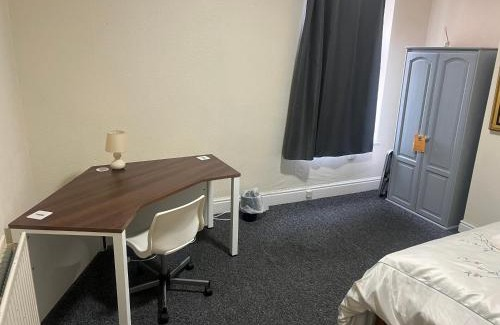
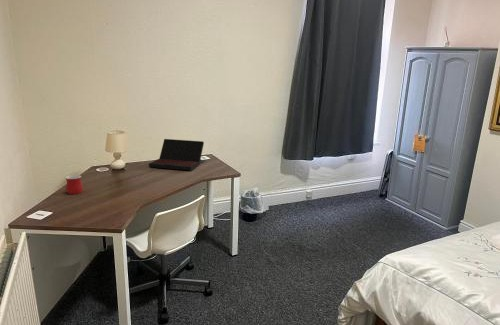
+ laptop [148,138,205,171]
+ mug [65,174,84,195]
